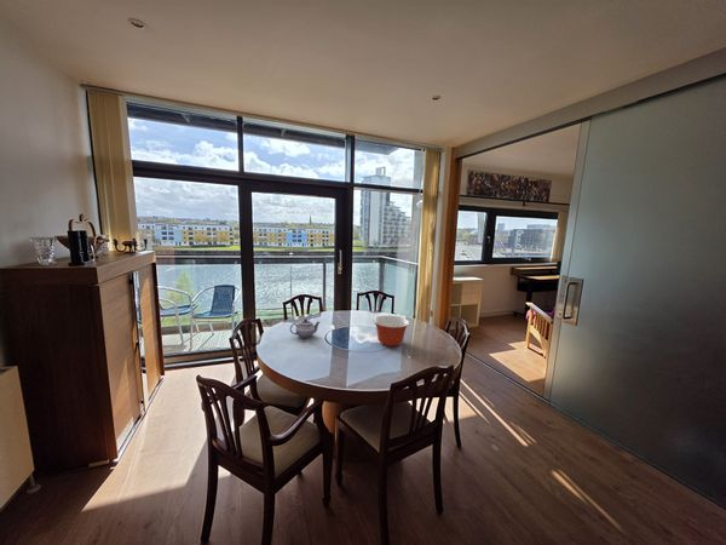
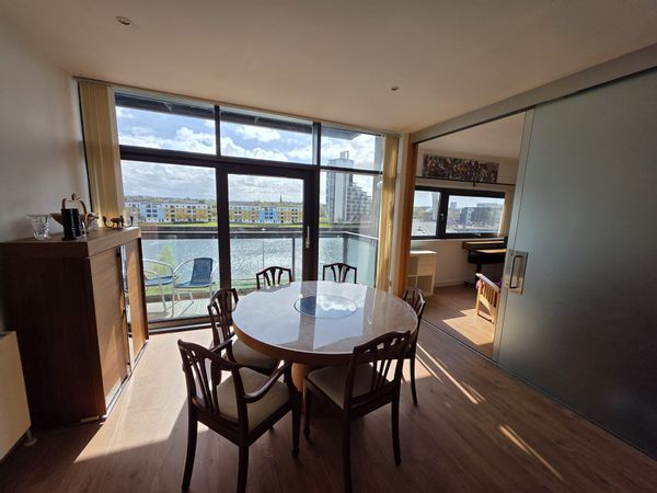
- mixing bowl [373,315,410,348]
- teapot [289,317,321,339]
